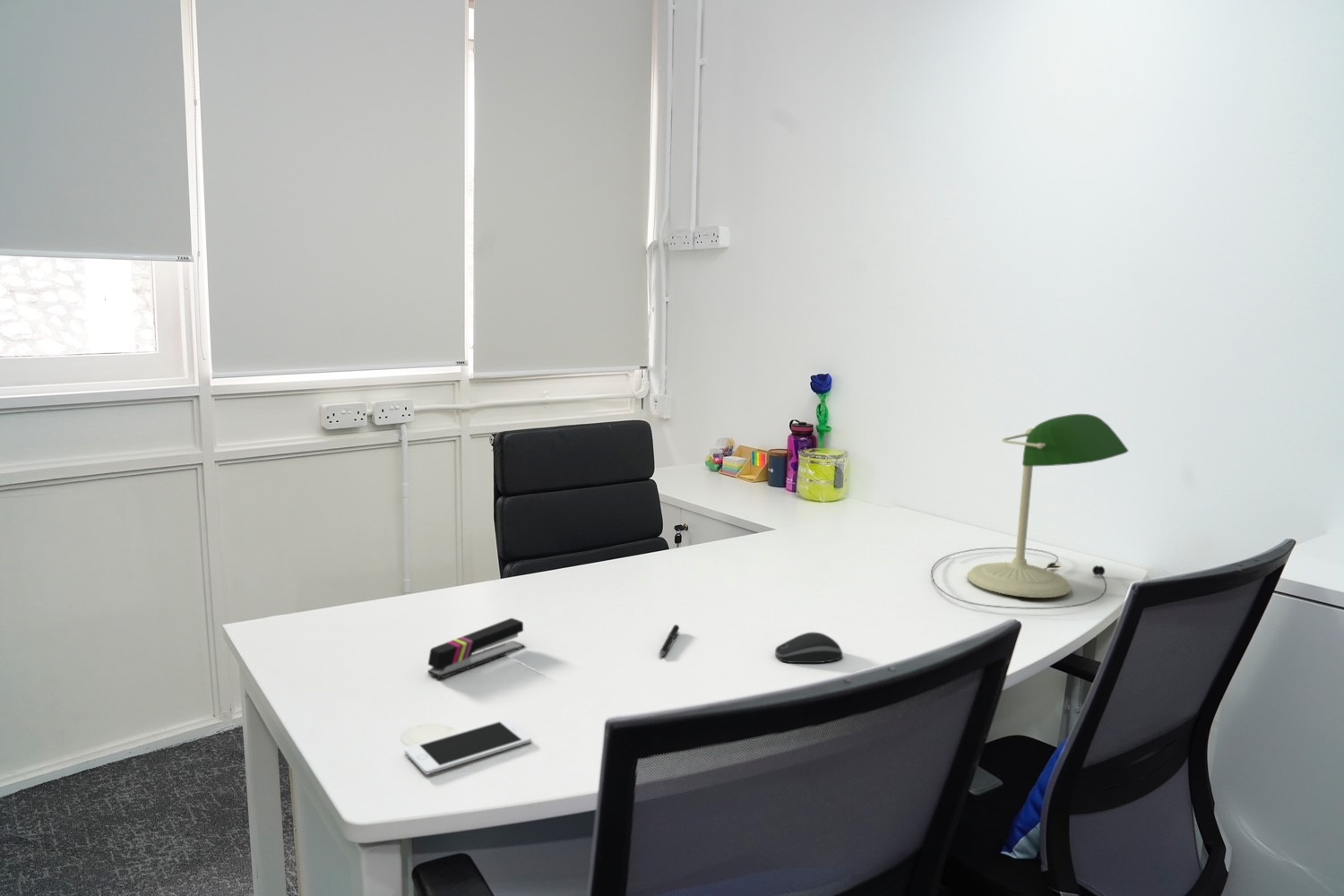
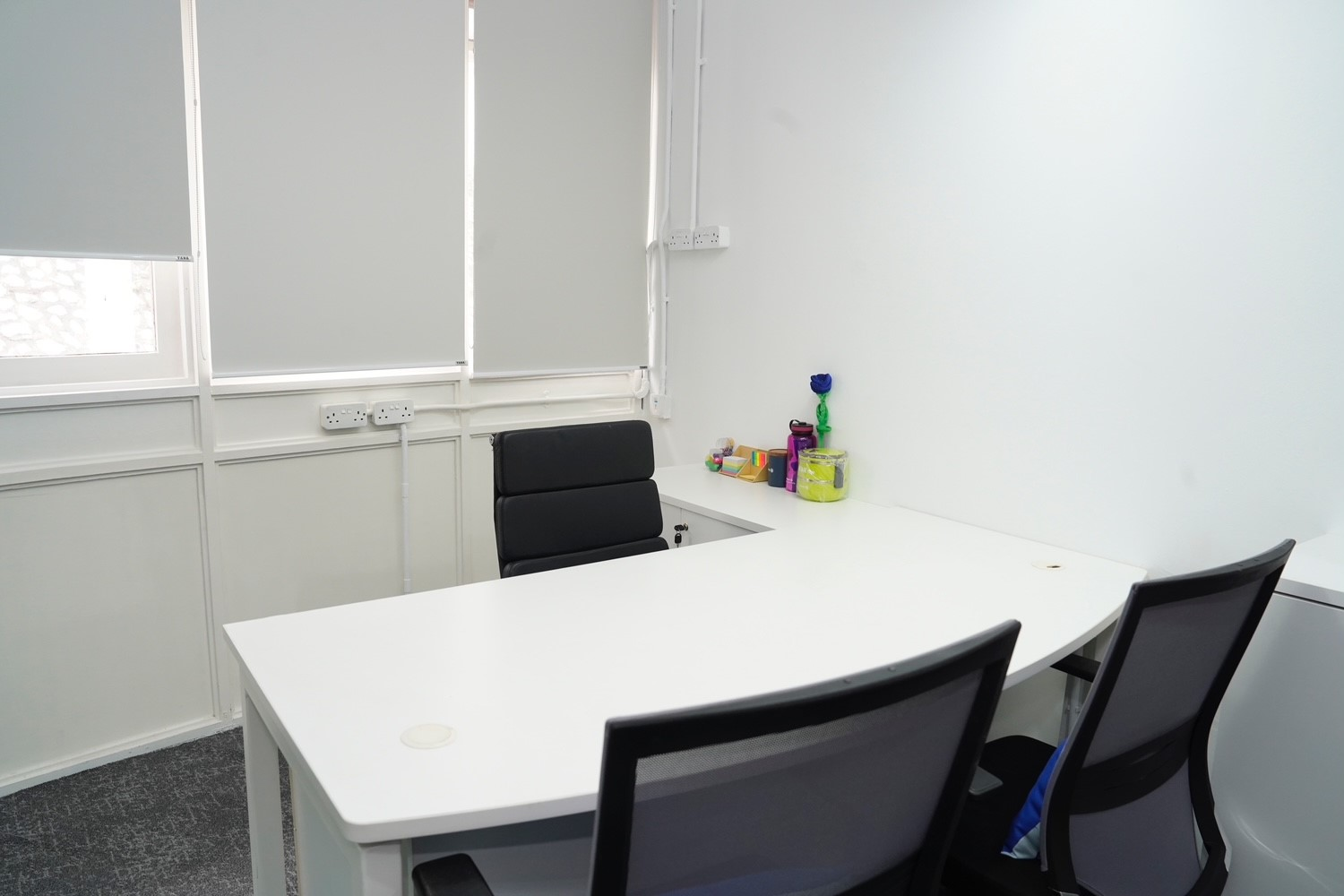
- computer mouse [774,632,843,664]
- desk lamp [930,413,1129,610]
- cell phone [404,718,532,775]
- pen [659,624,680,658]
- stapler [427,617,525,679]
